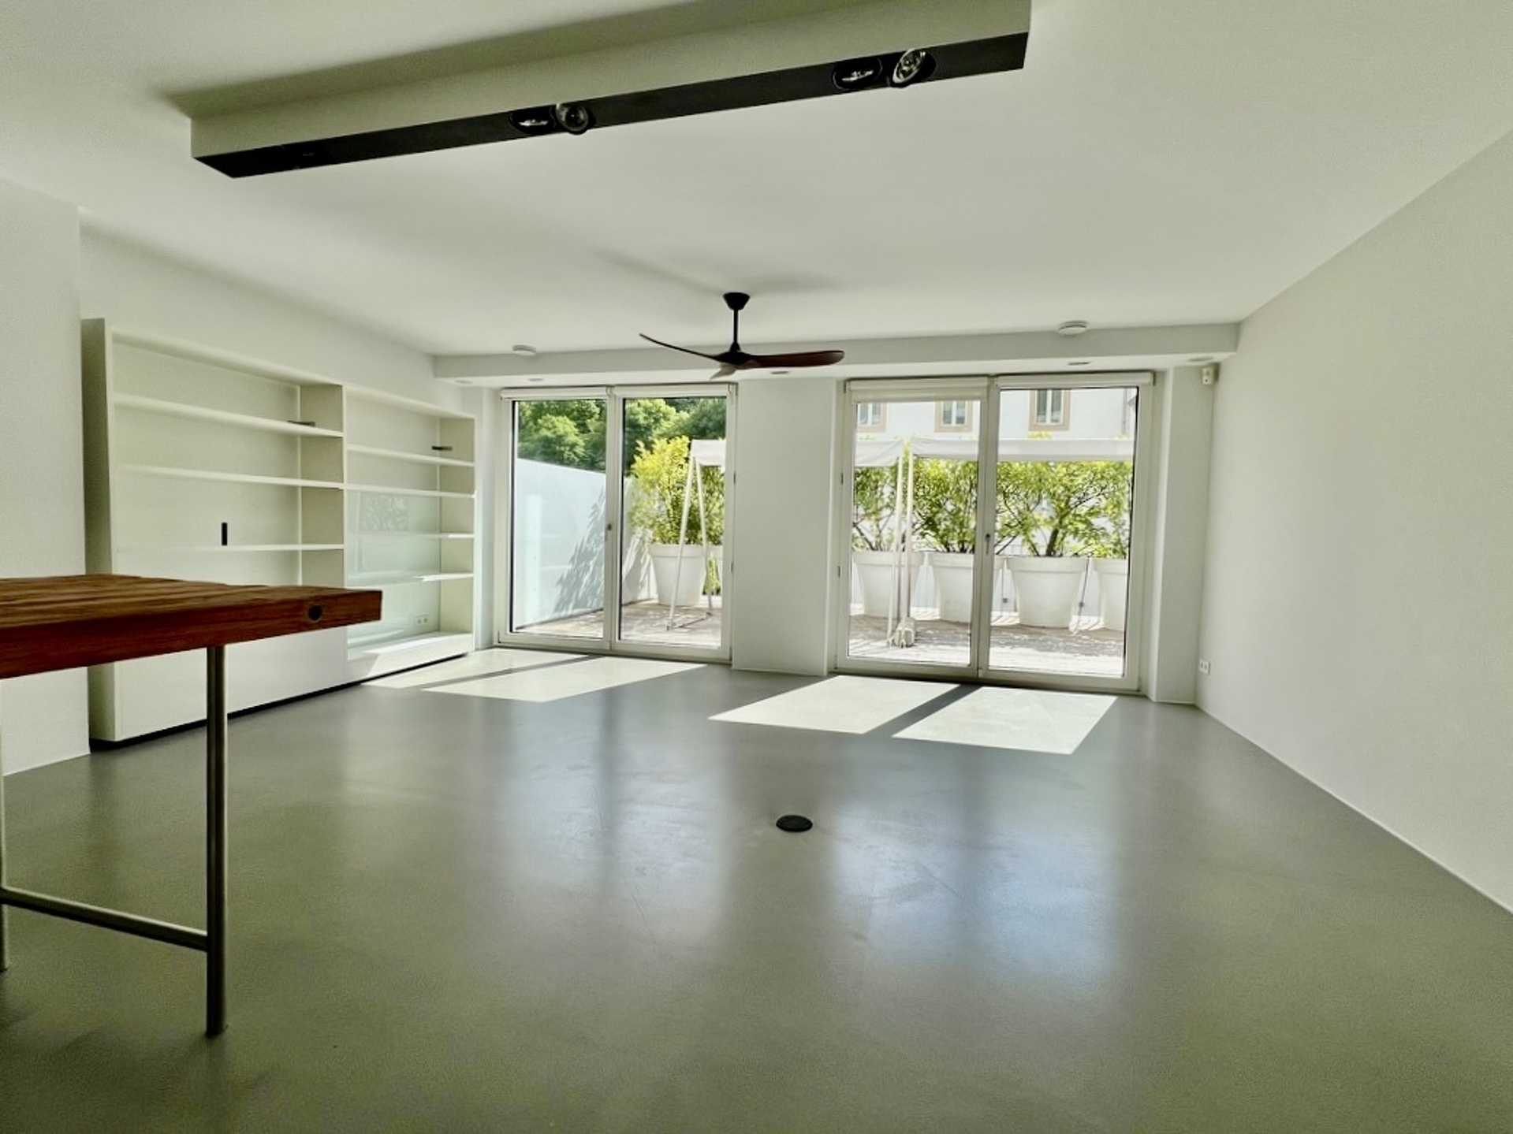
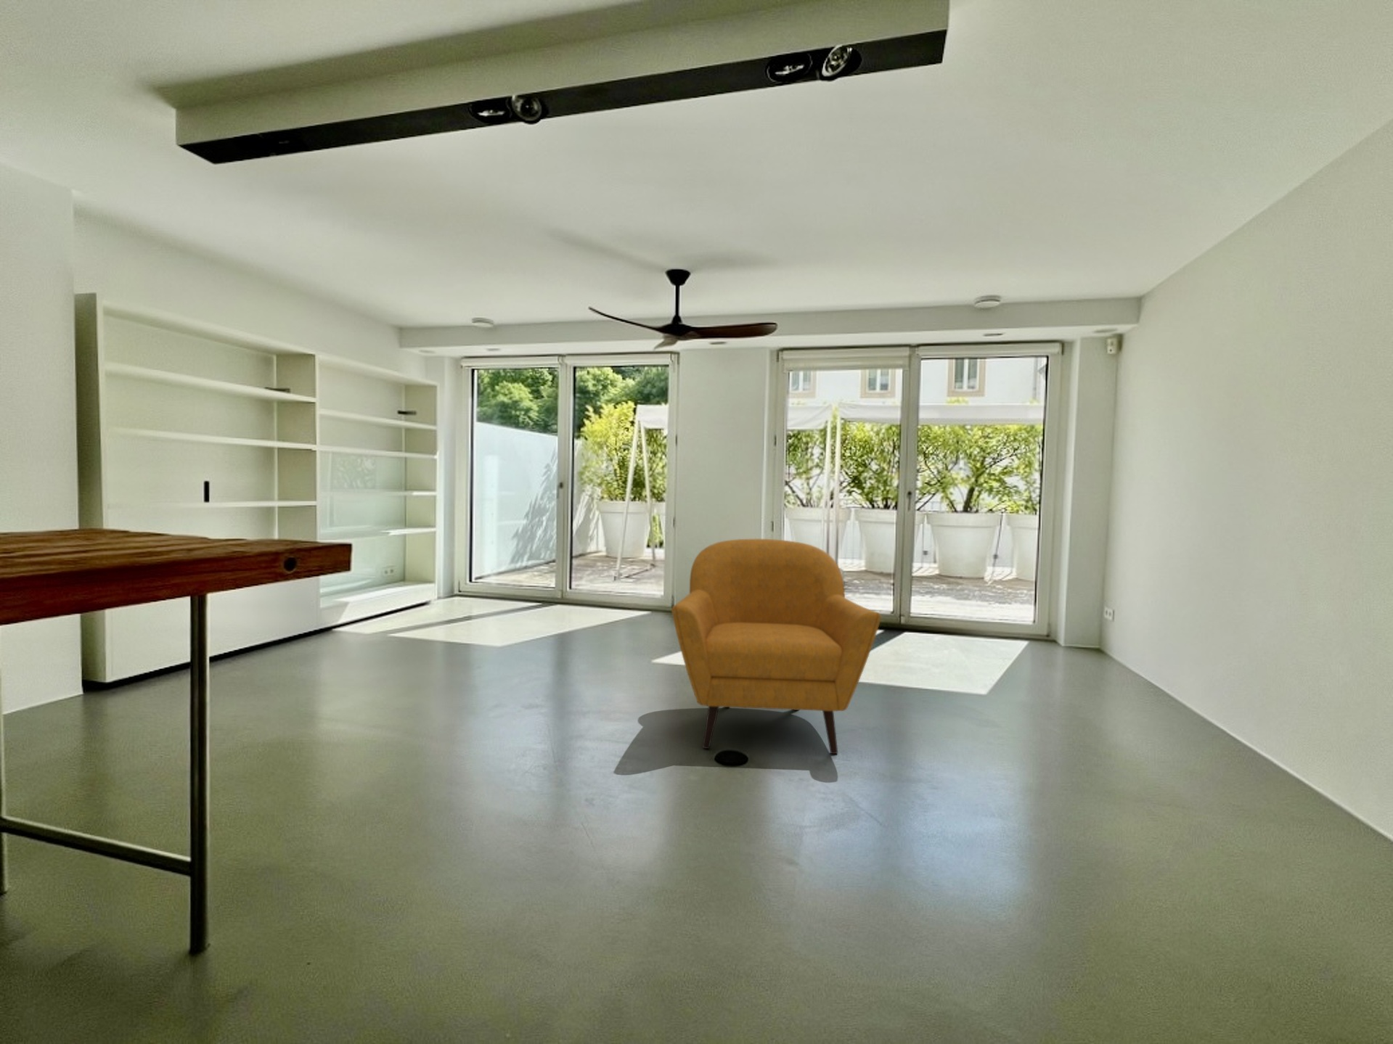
+ armchair [671,538,882,754]
